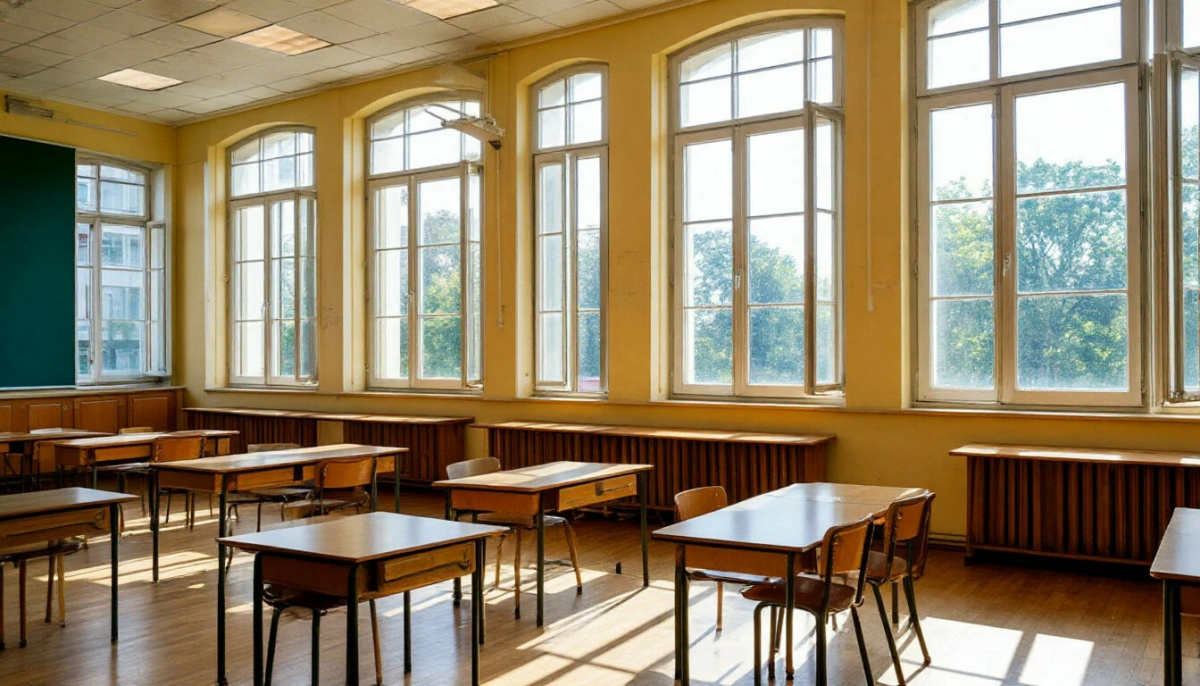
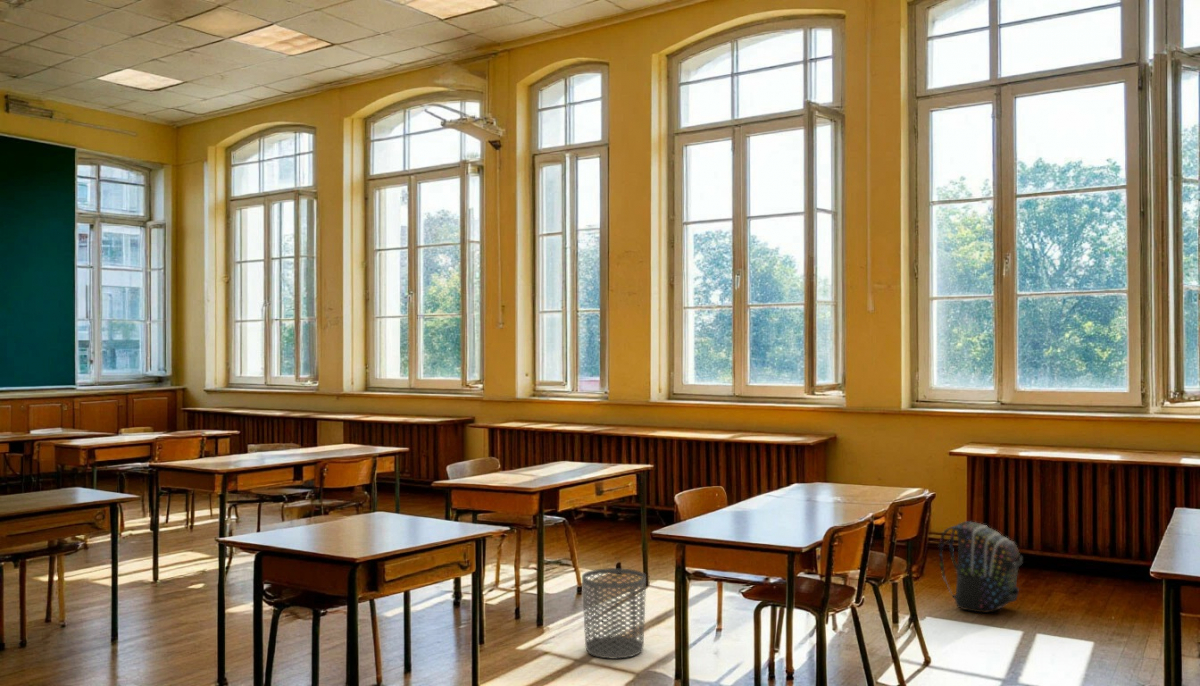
+ waste bin [581,567,647,660]
+ backpack [937,520,1023,614]
